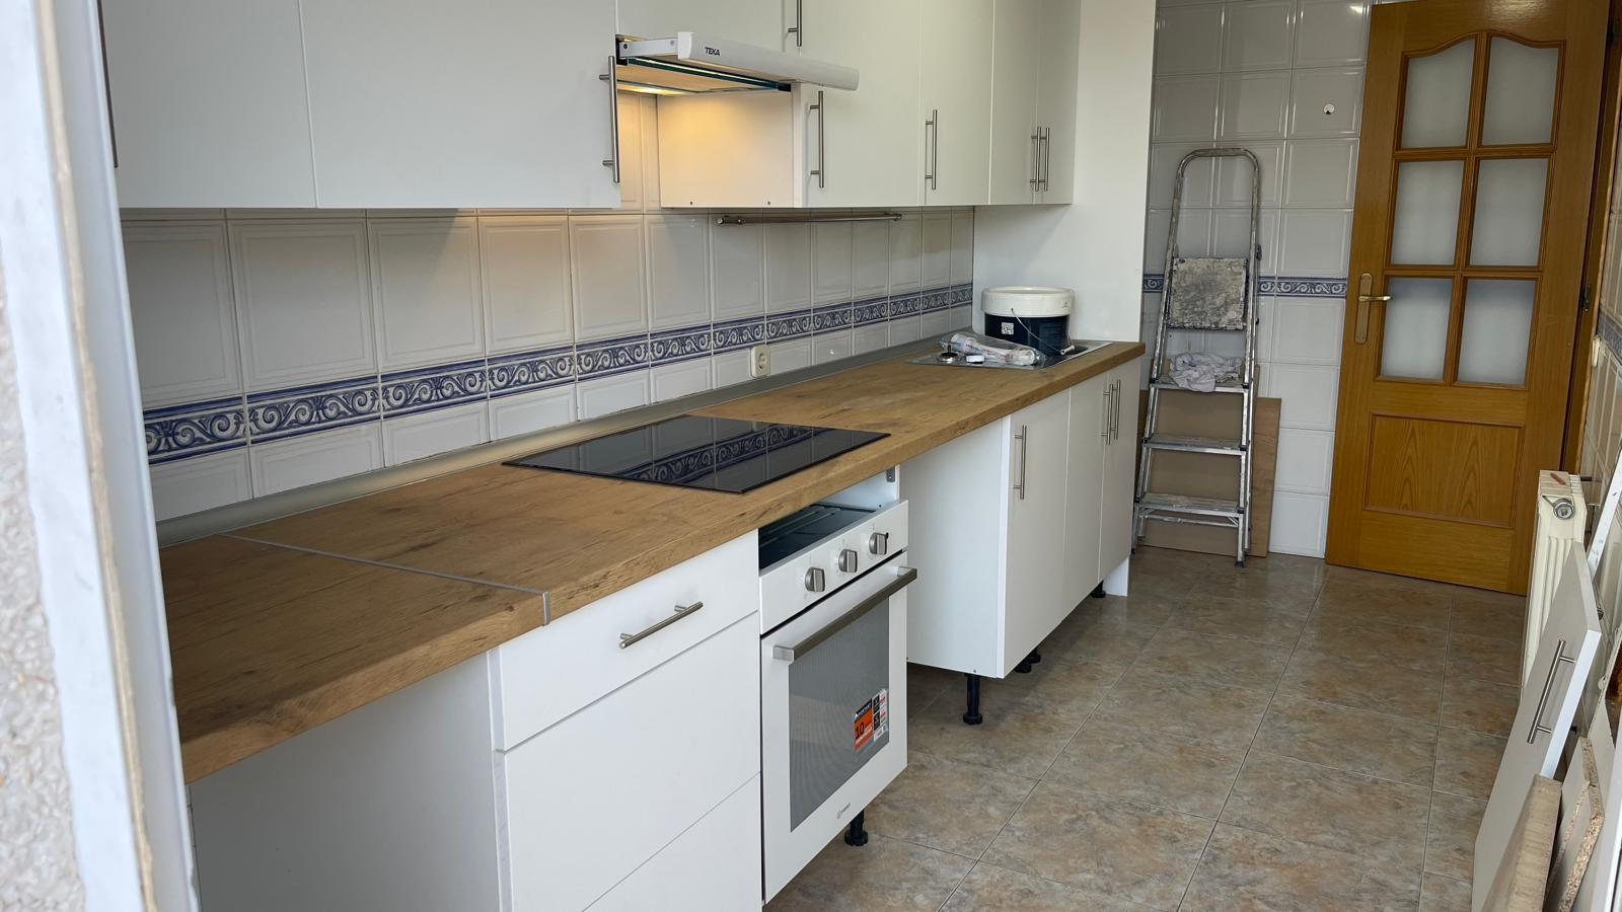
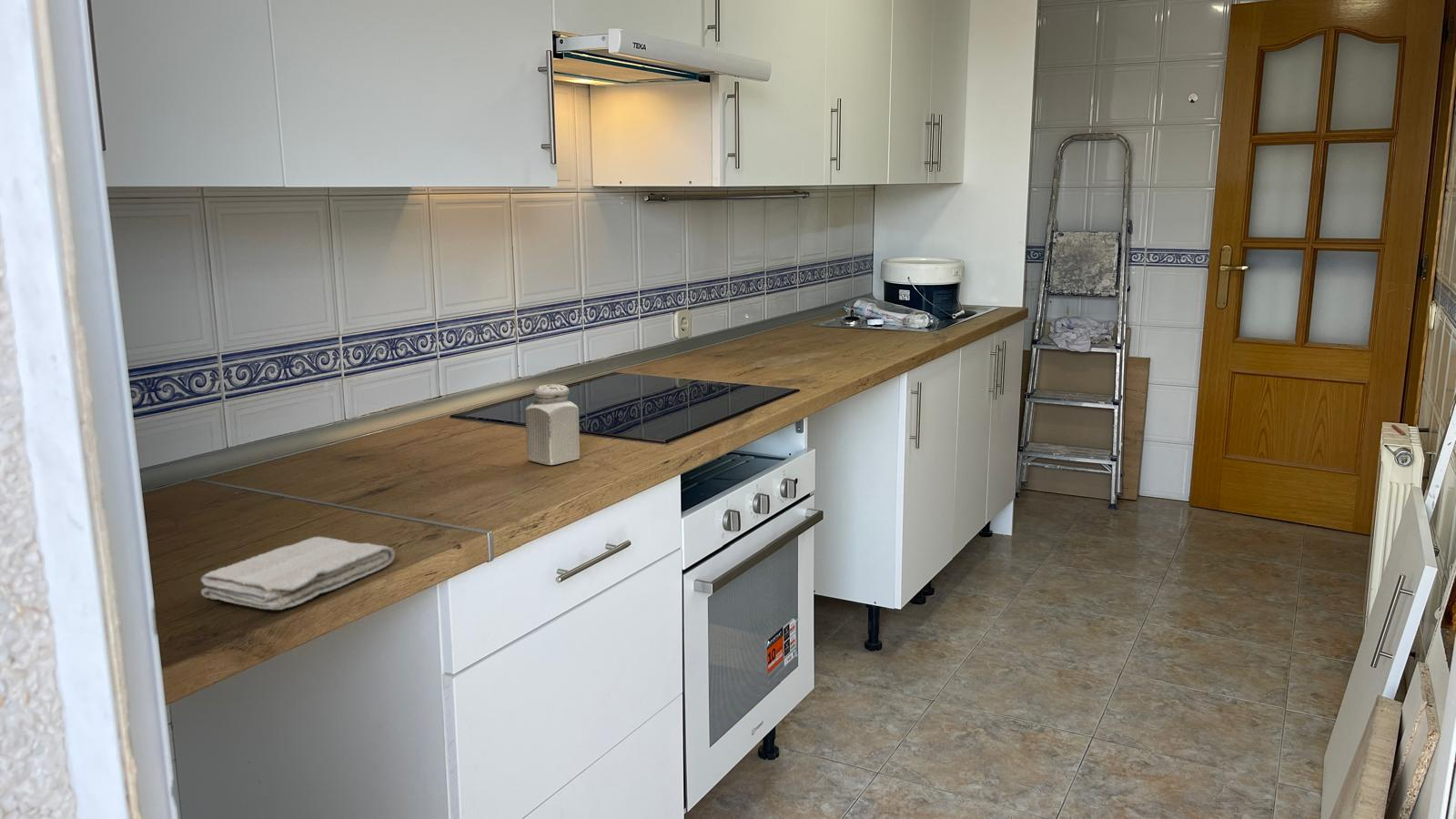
+ washcloth [200,536,396,611]
+ salt shaker [524,383,581,466]
